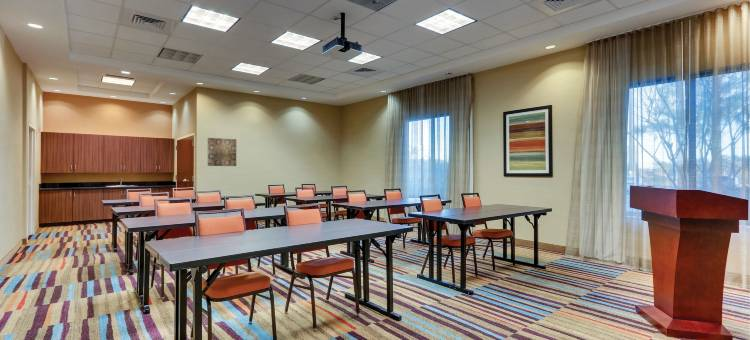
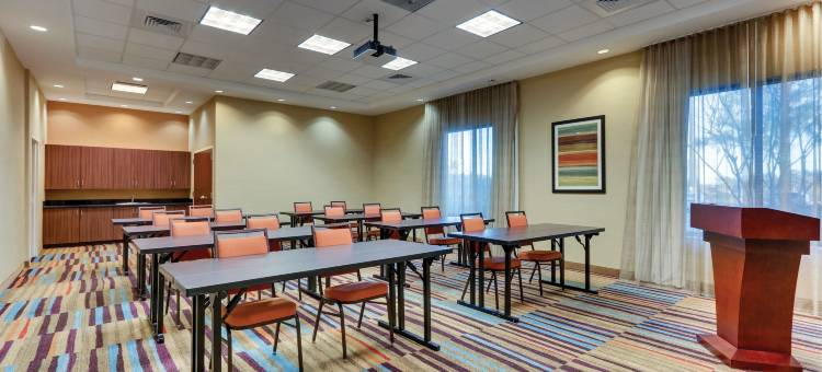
- wall art [207,137,237,167]
